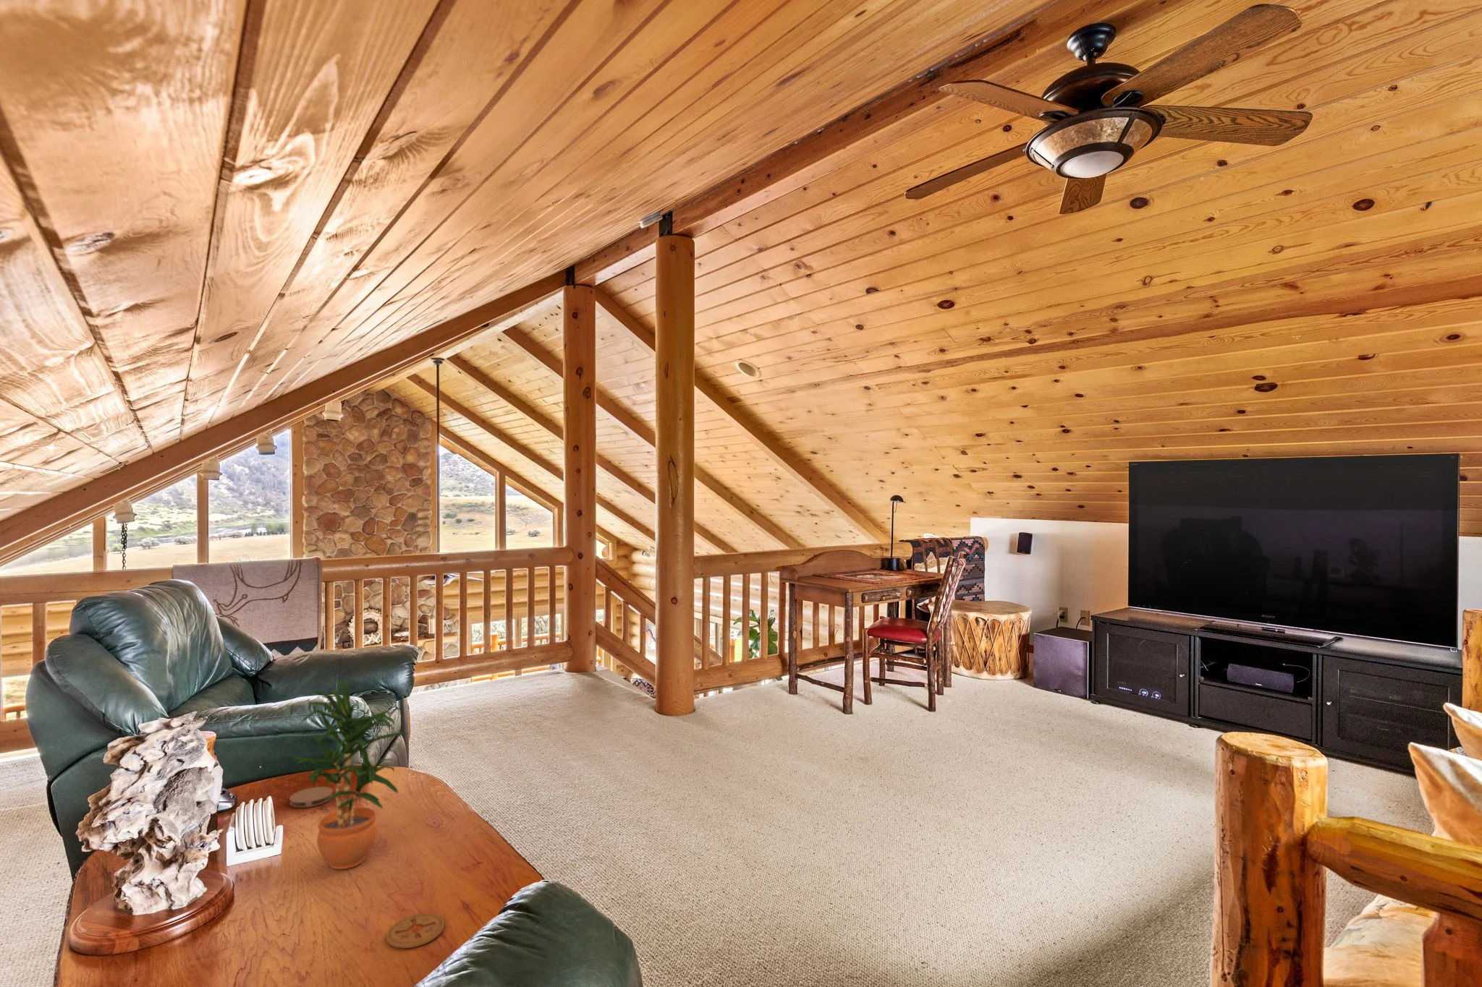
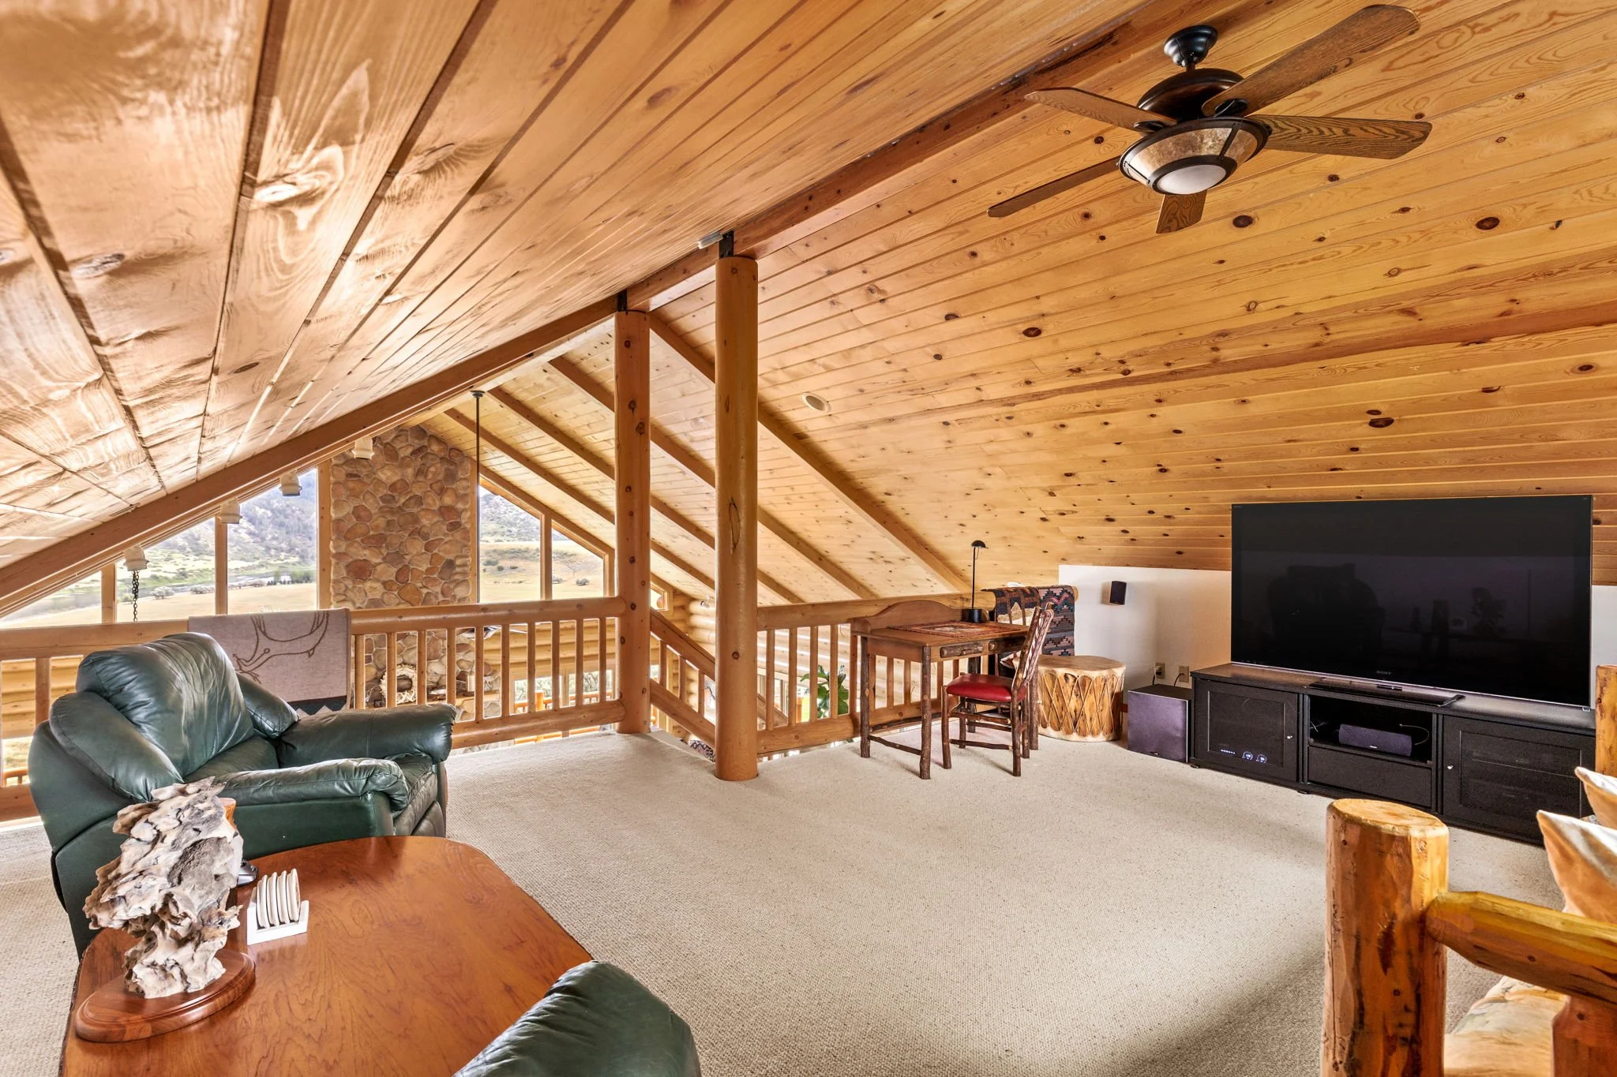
- coaster [386,912,445,948]
- coaster [289,787,334,809]
- potted plant [292,679,412,870]
